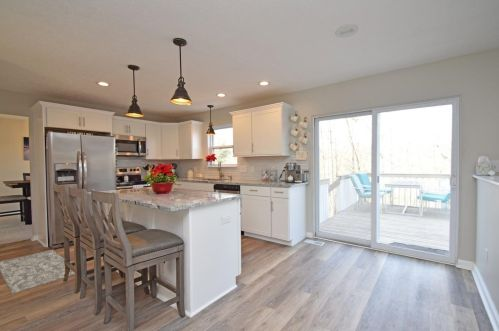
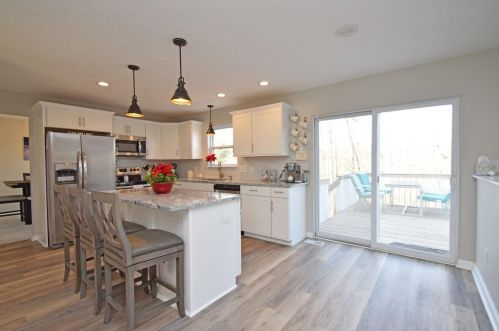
- rug [0,249,76,295]
